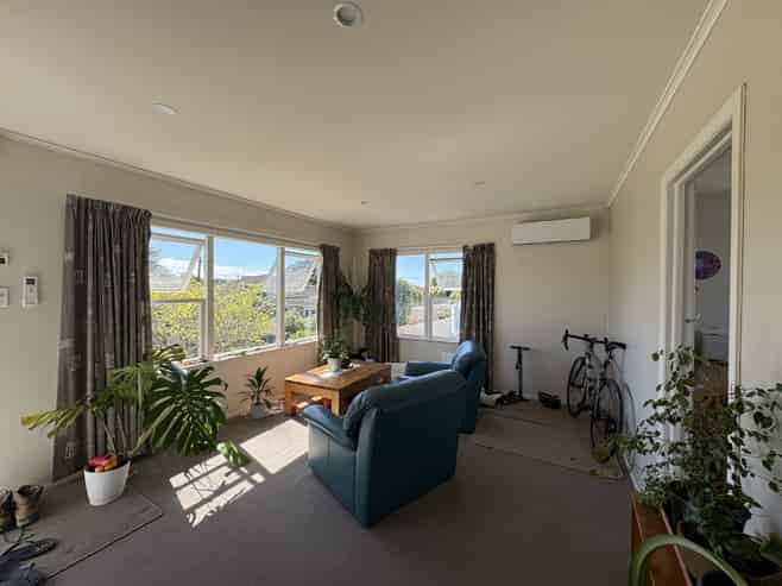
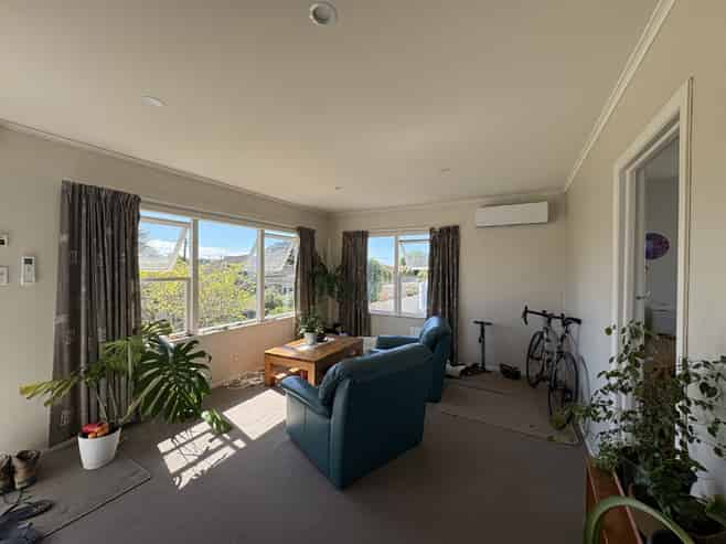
- indoor plant [235,364,276,421]
